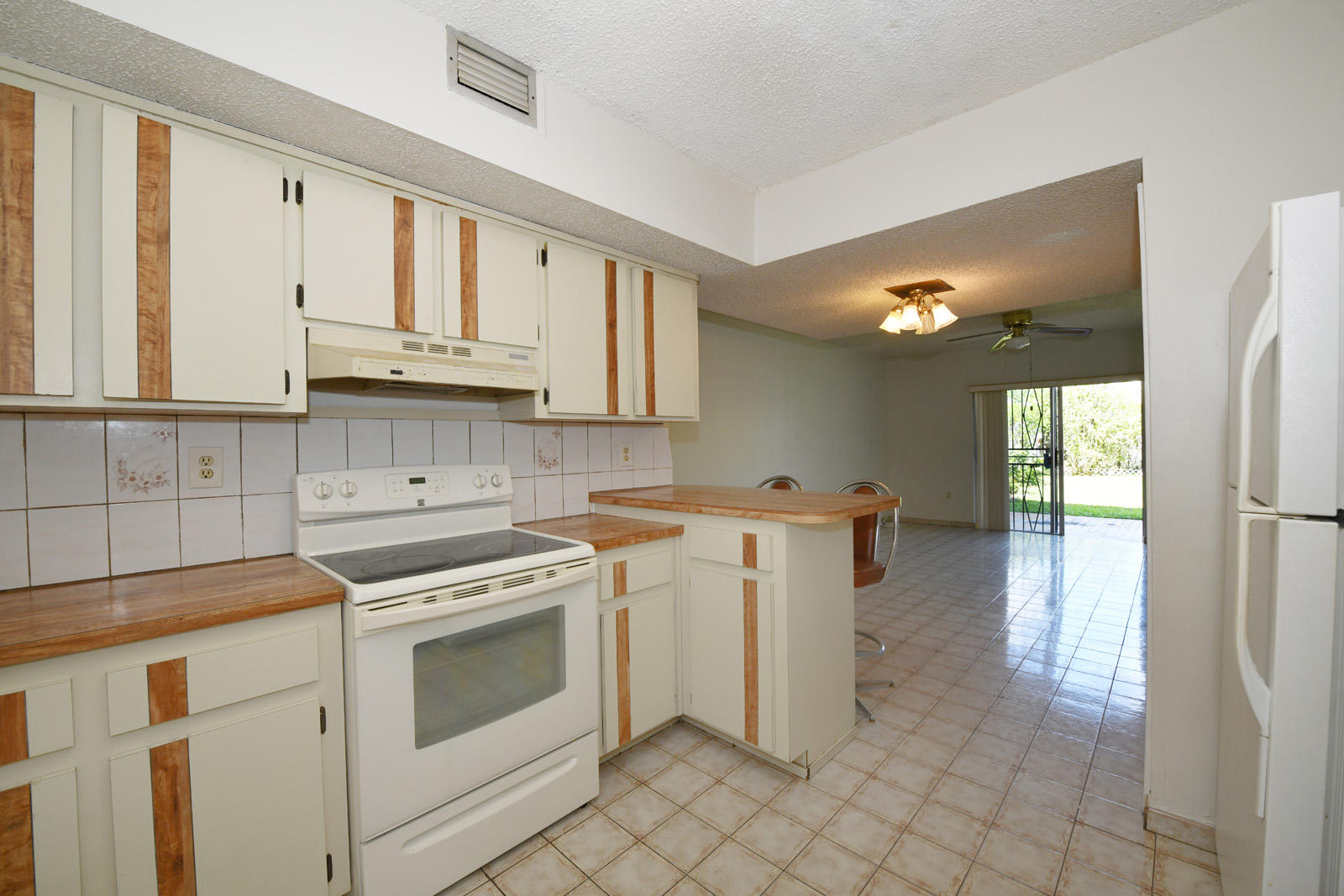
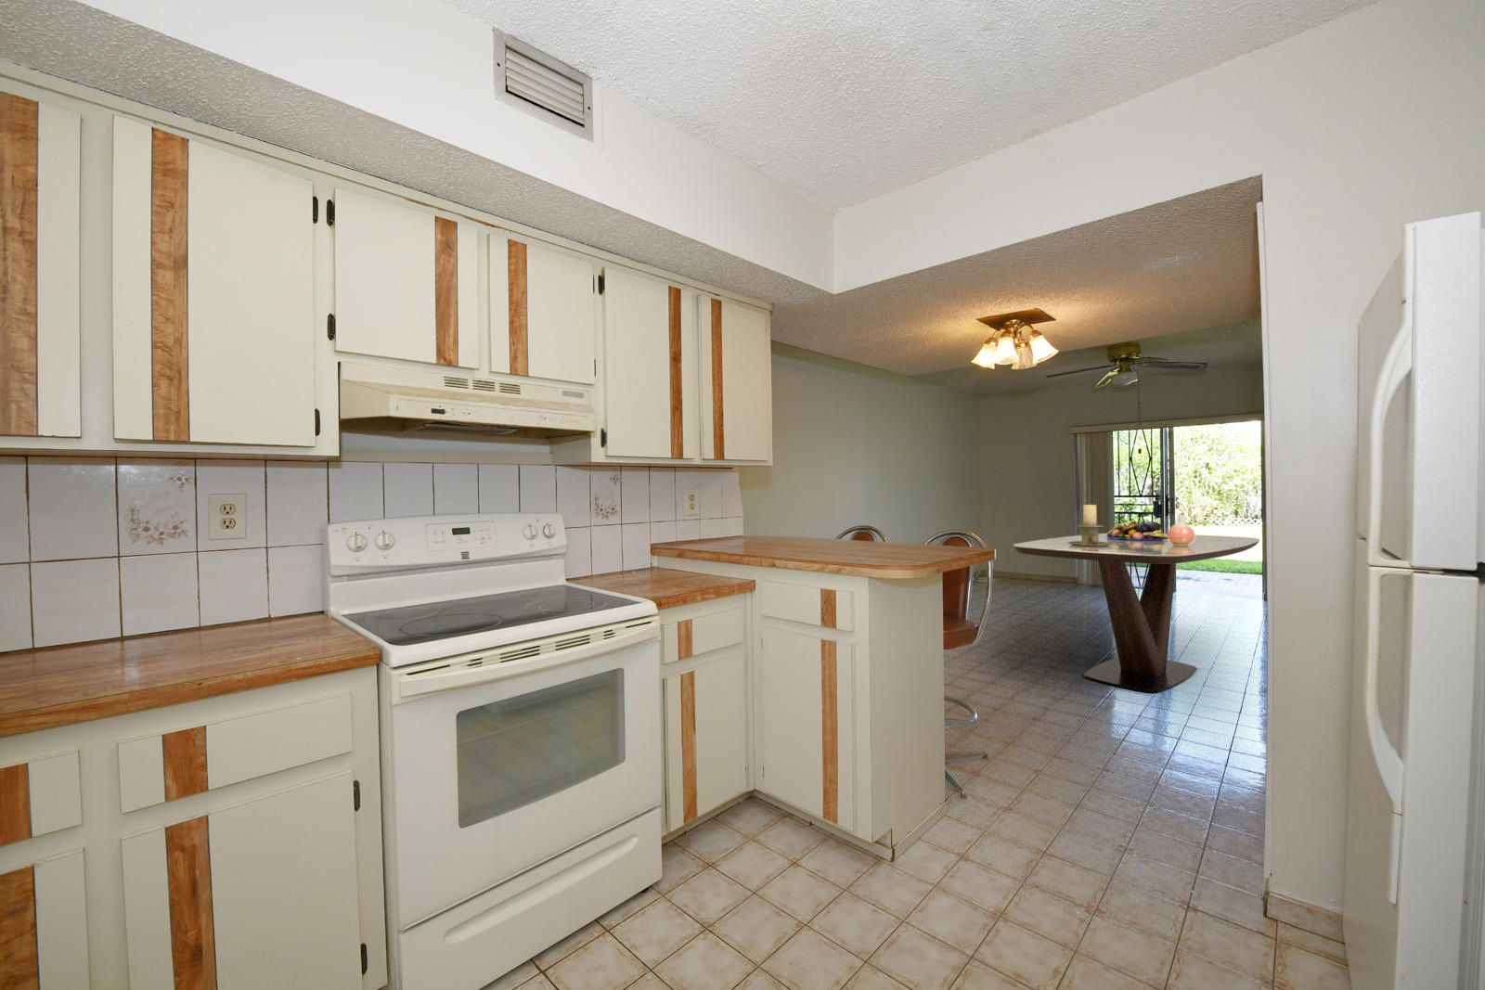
+ dining table [1012,533,1261,693]
+ vase [1167,515,1197,546]
+ candle holder [1068,504,1113,547]
+ fruit bowl [1106,519,1168,541]
